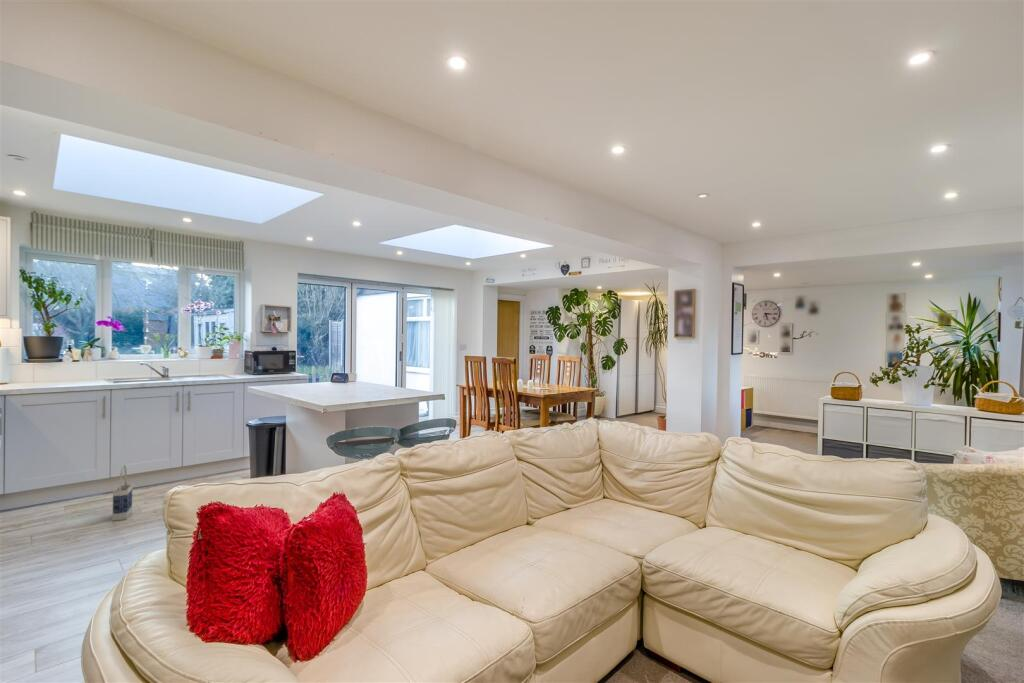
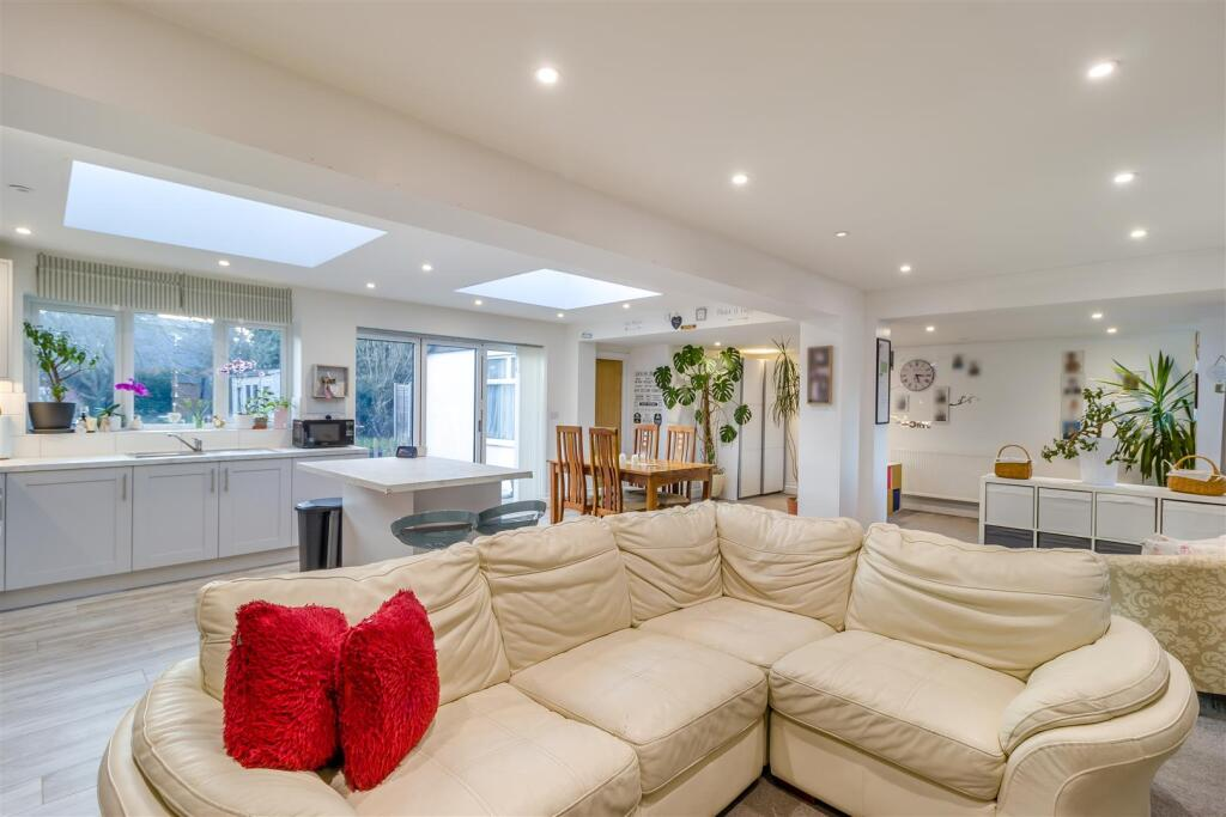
- bag [112,464,133,522]
